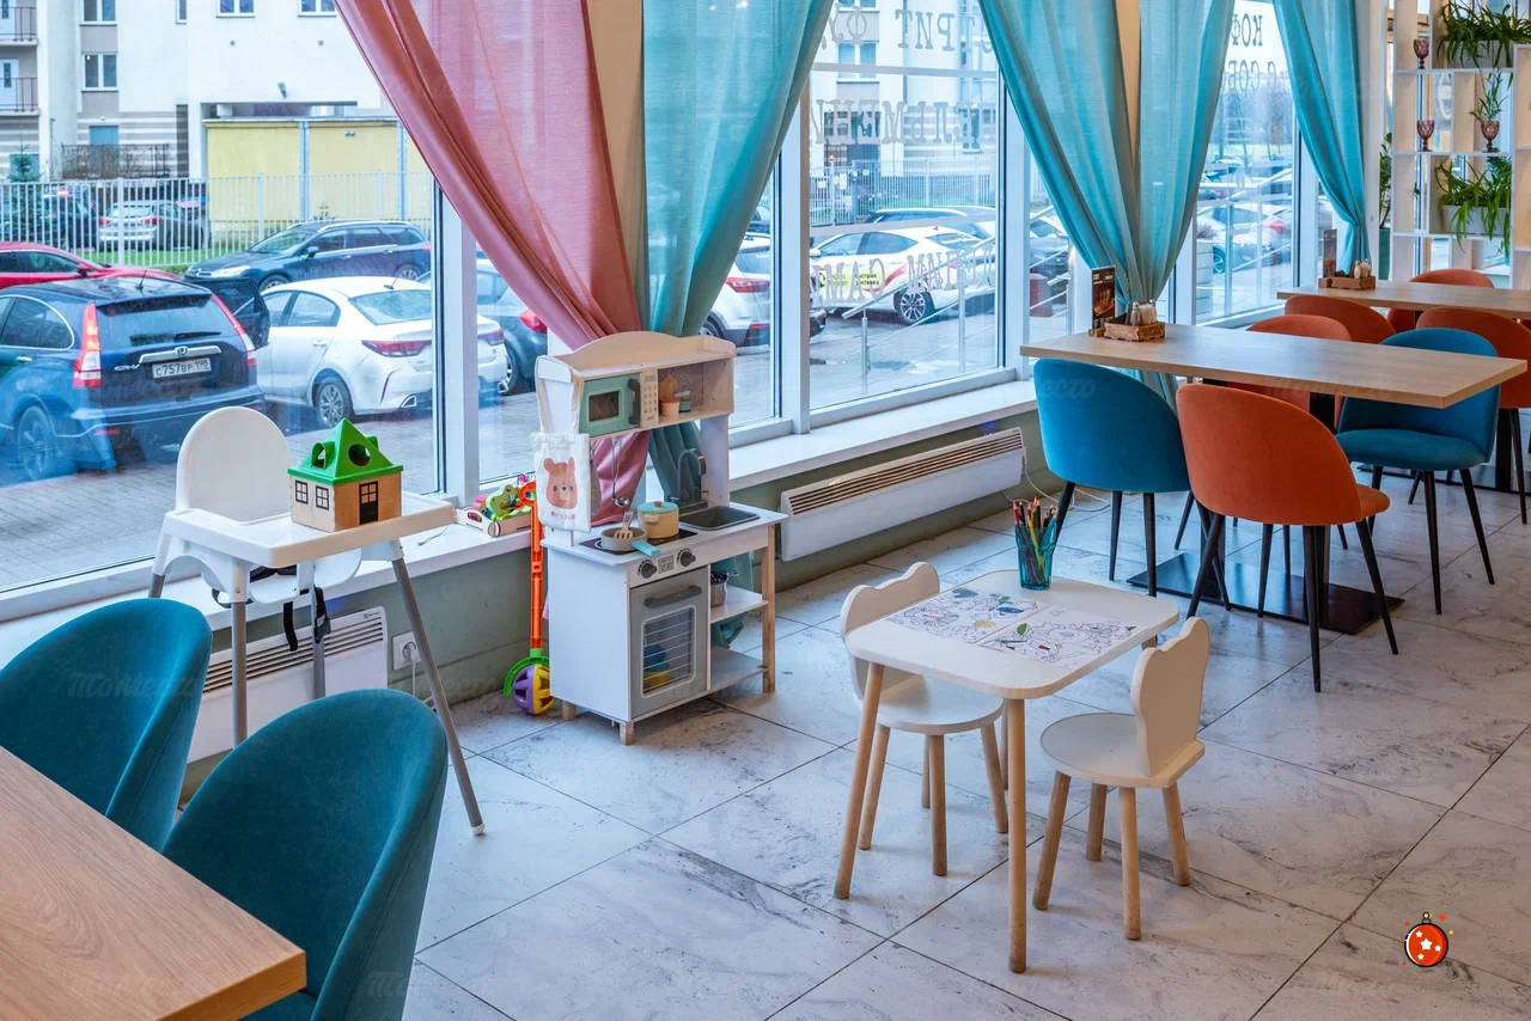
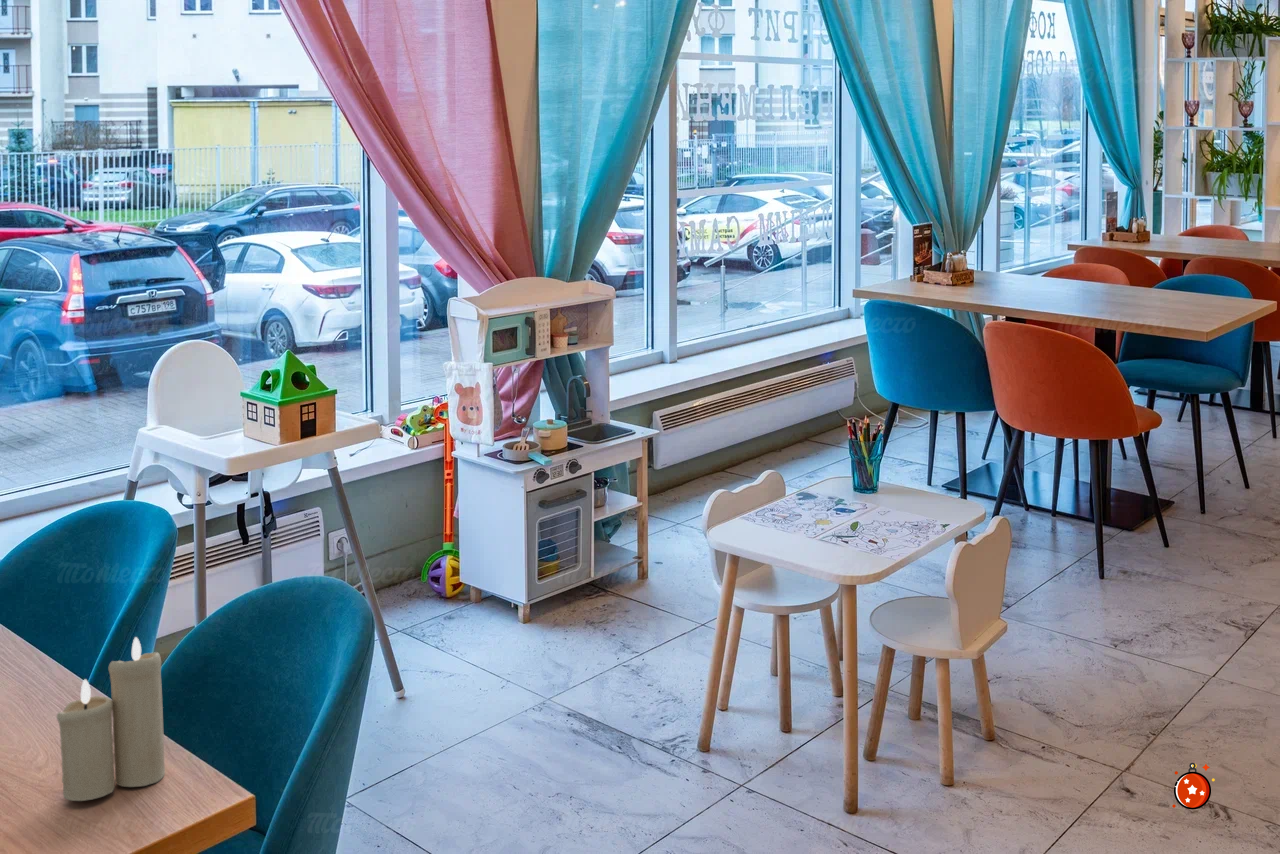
+ candle [56,636,166,802]
